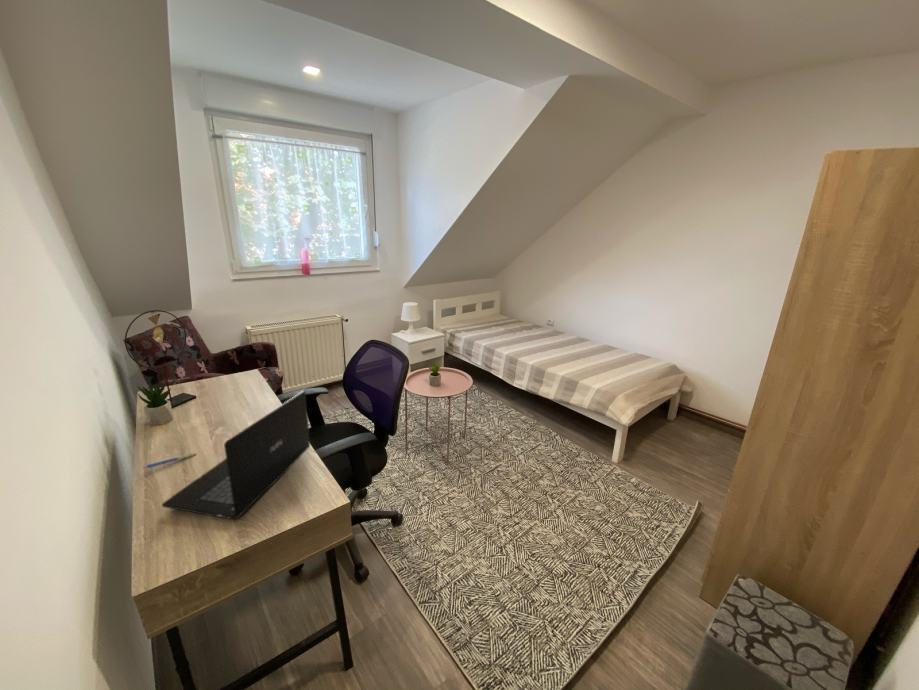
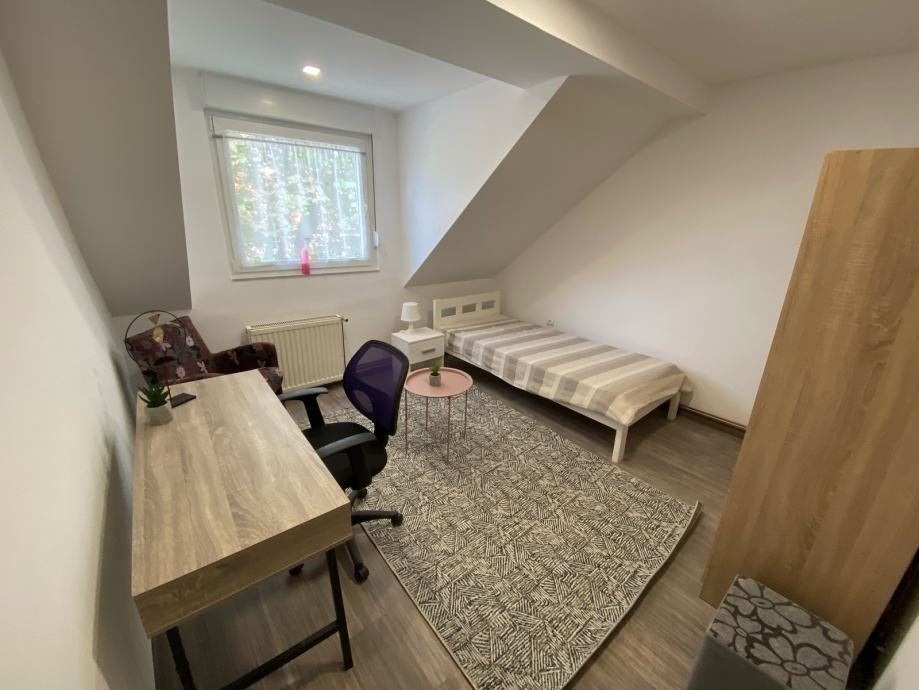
- pen [142,452,197,470]
- laptop [161,389,311,520]
